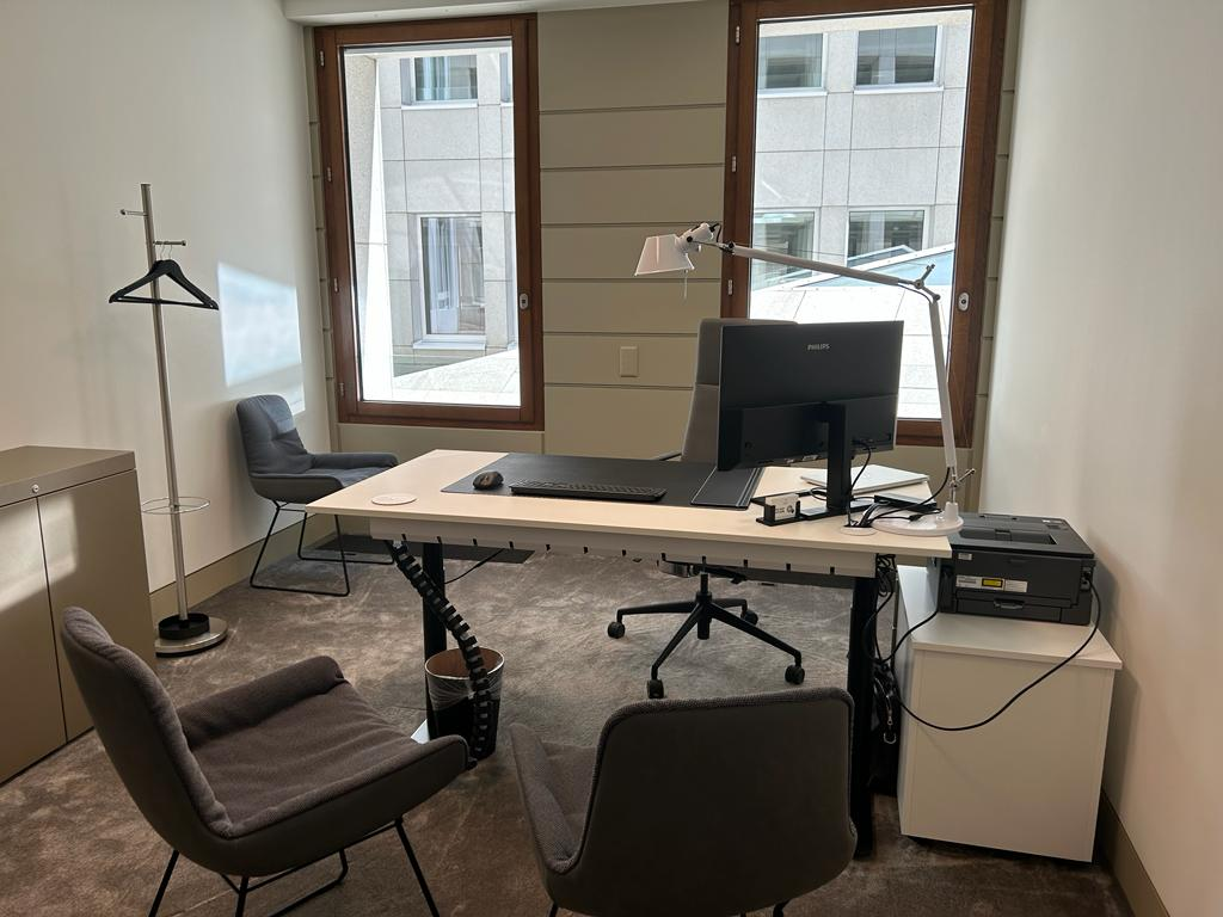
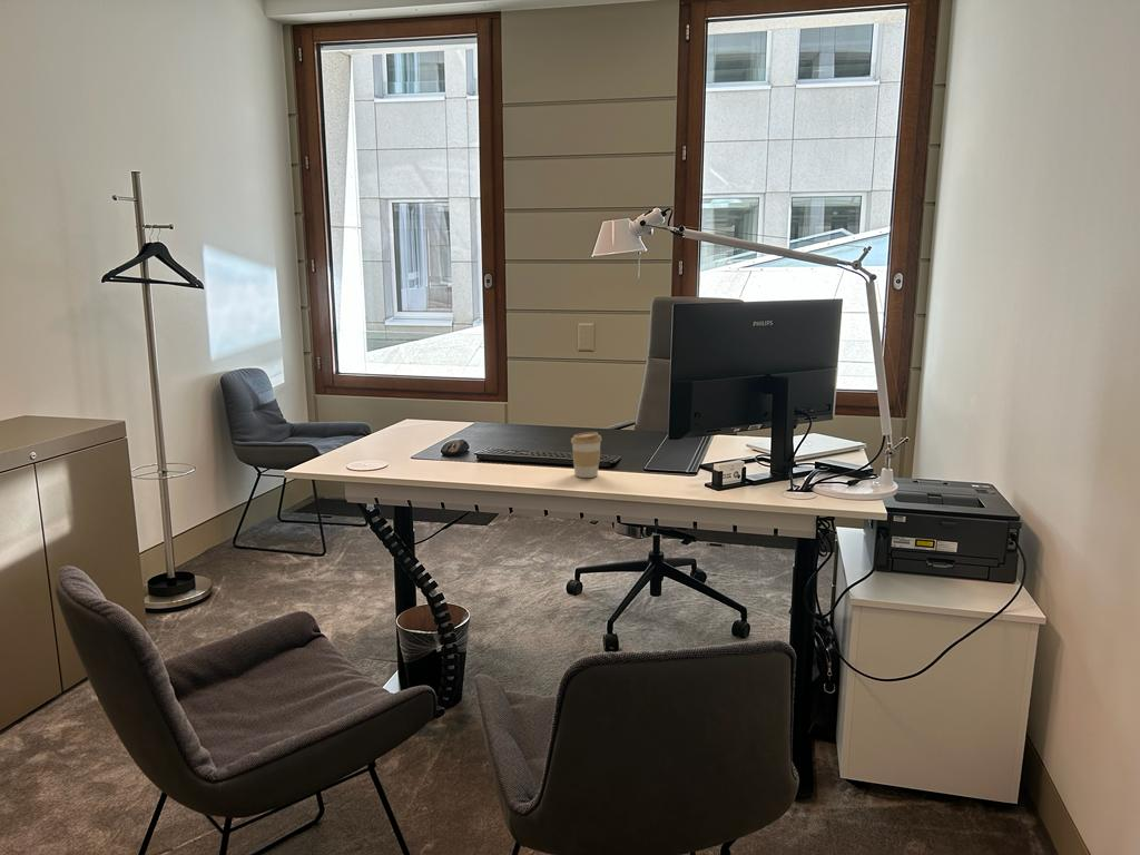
+ coffee cup [570,431,602,479]
